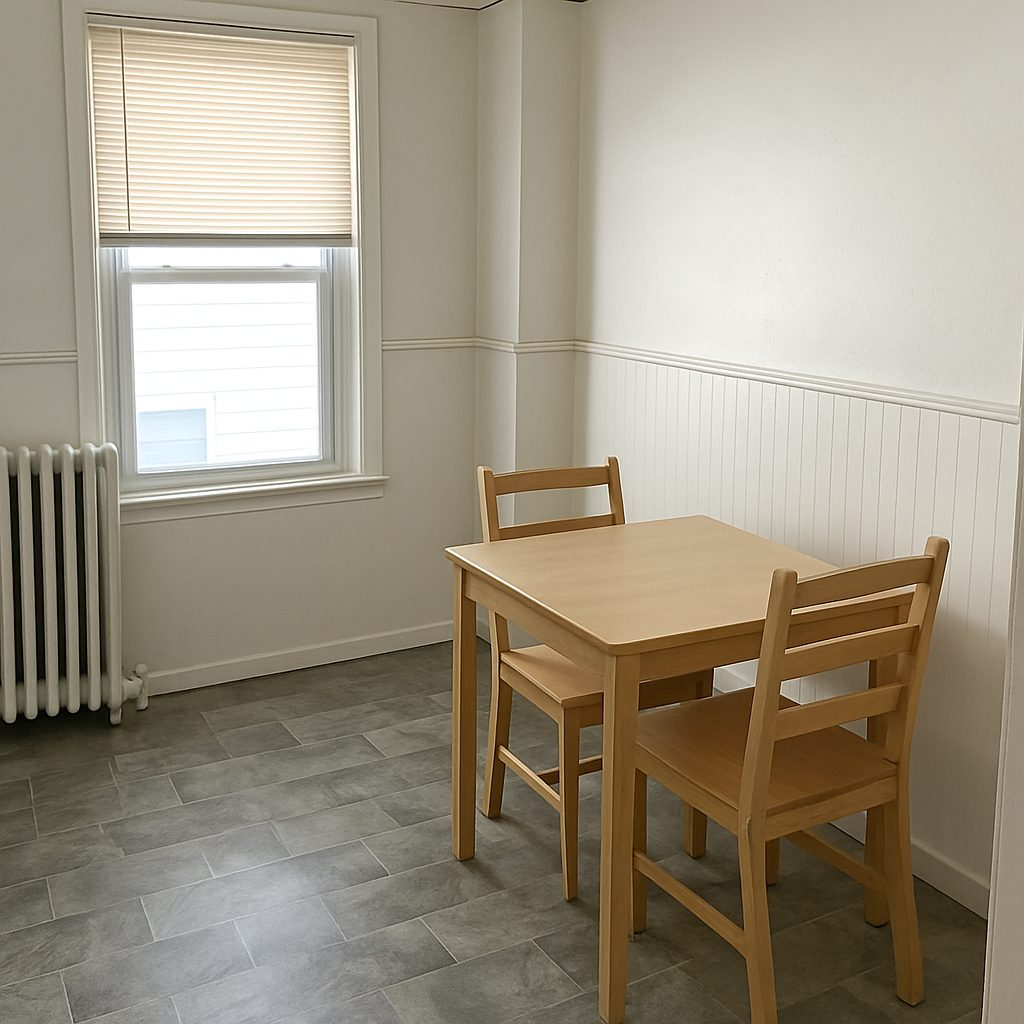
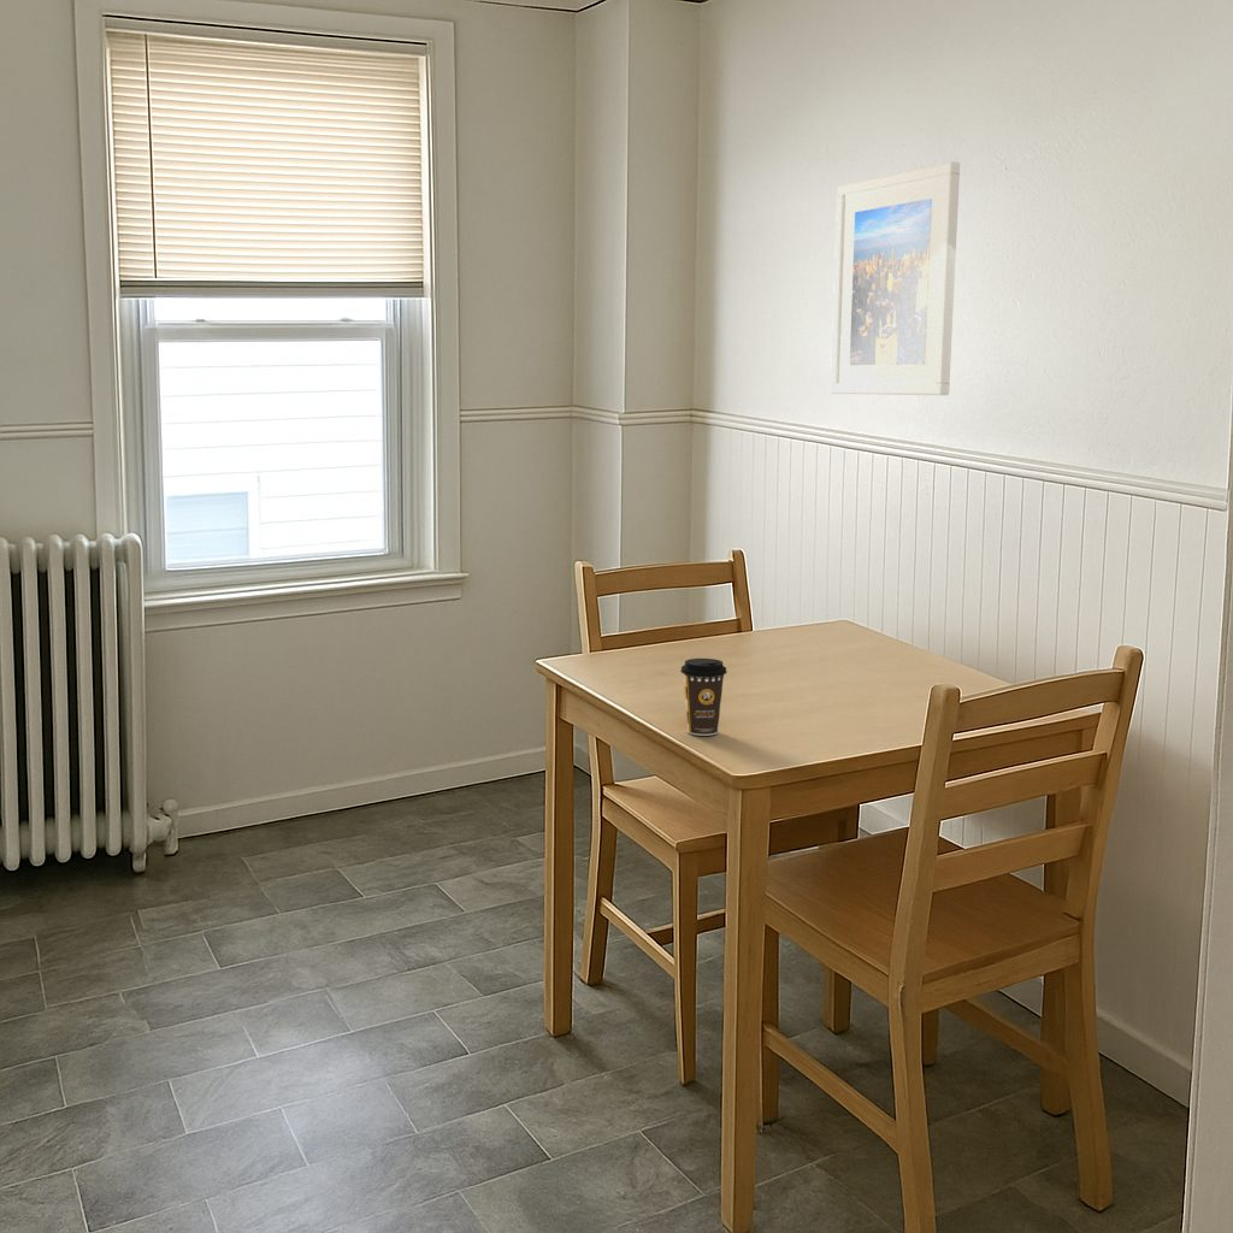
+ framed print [830,160,961,396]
+ coffee cup [679,657,728,737]
